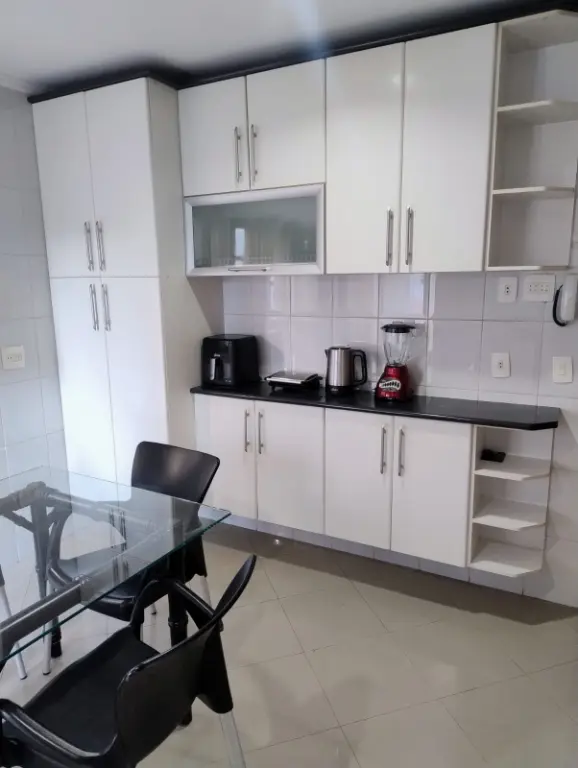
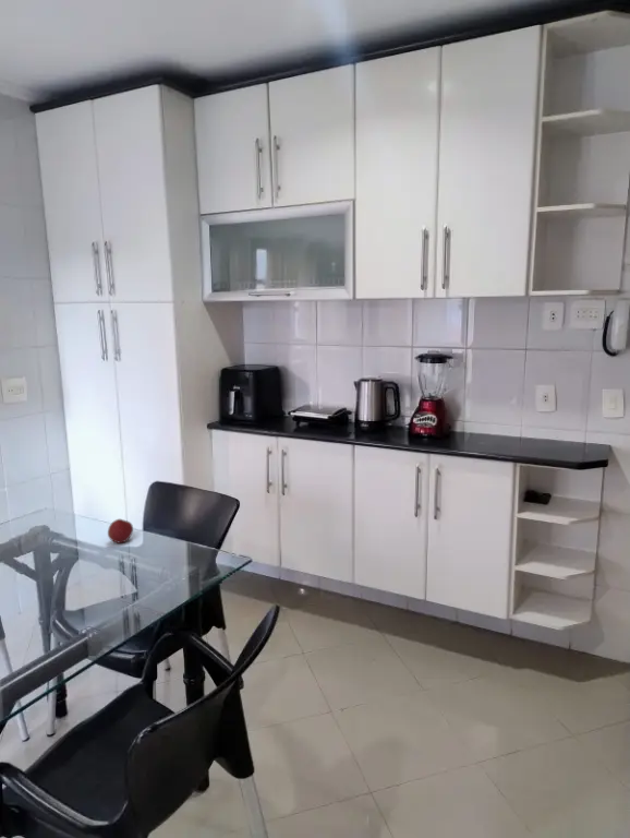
+ apple [107,518,134,544]
